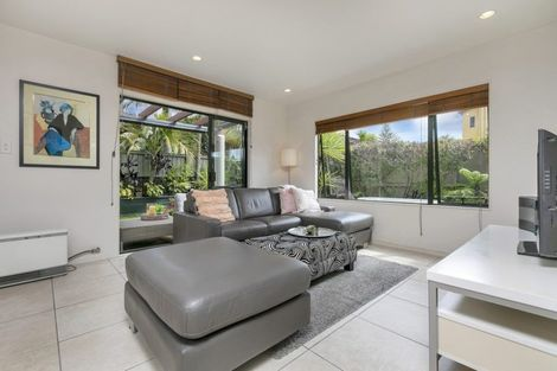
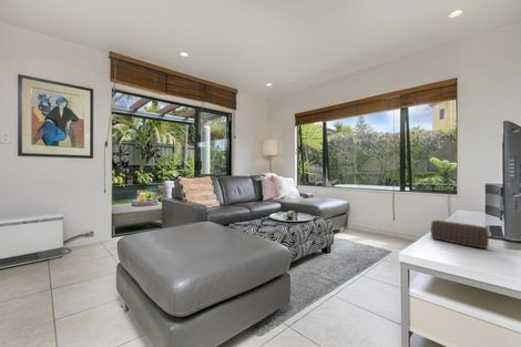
+ speaker [429,220,490,249]
